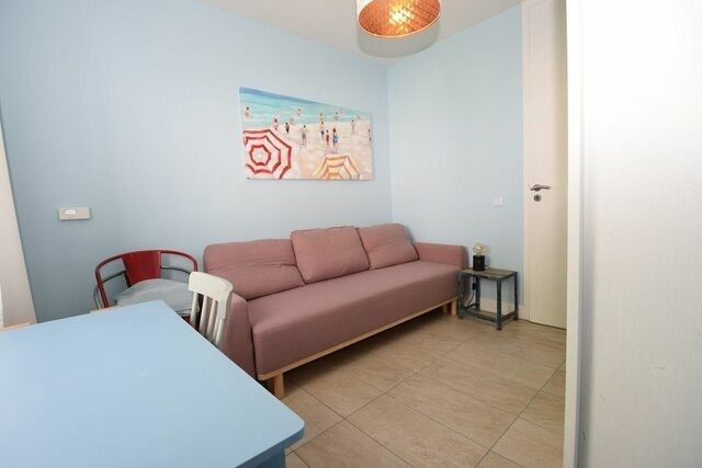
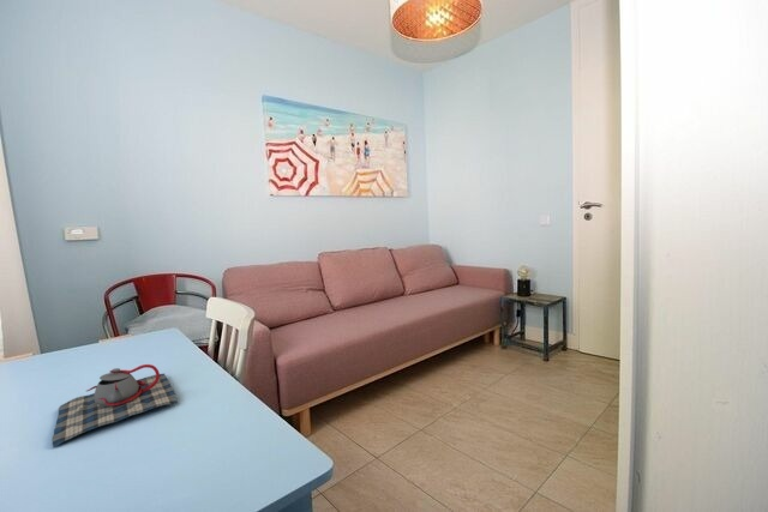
+ teapot [52,363,179,448]
